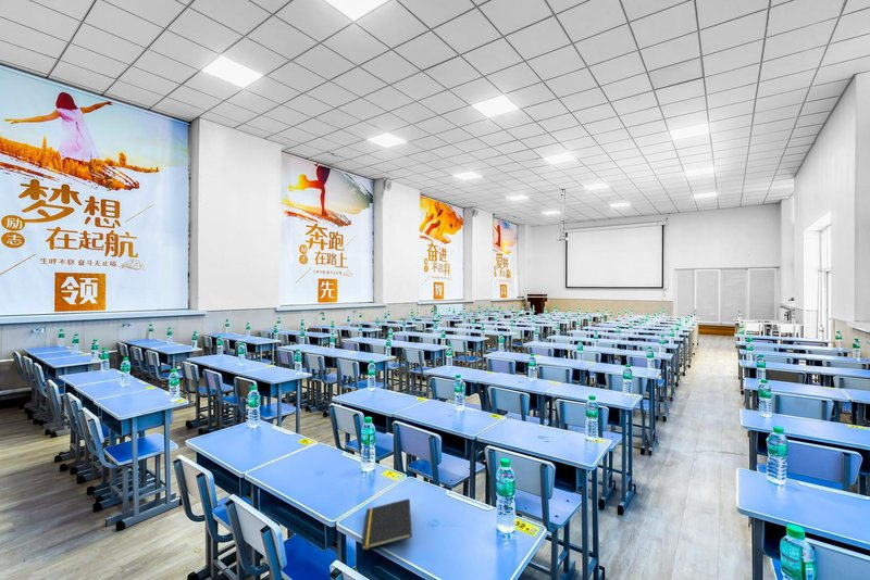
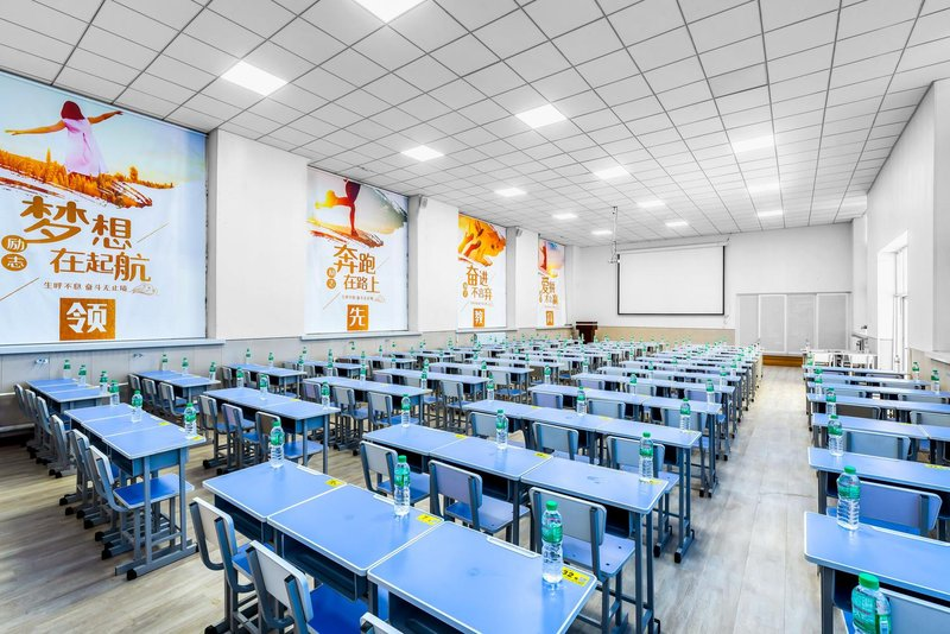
- notepad [360,497,413,551]
